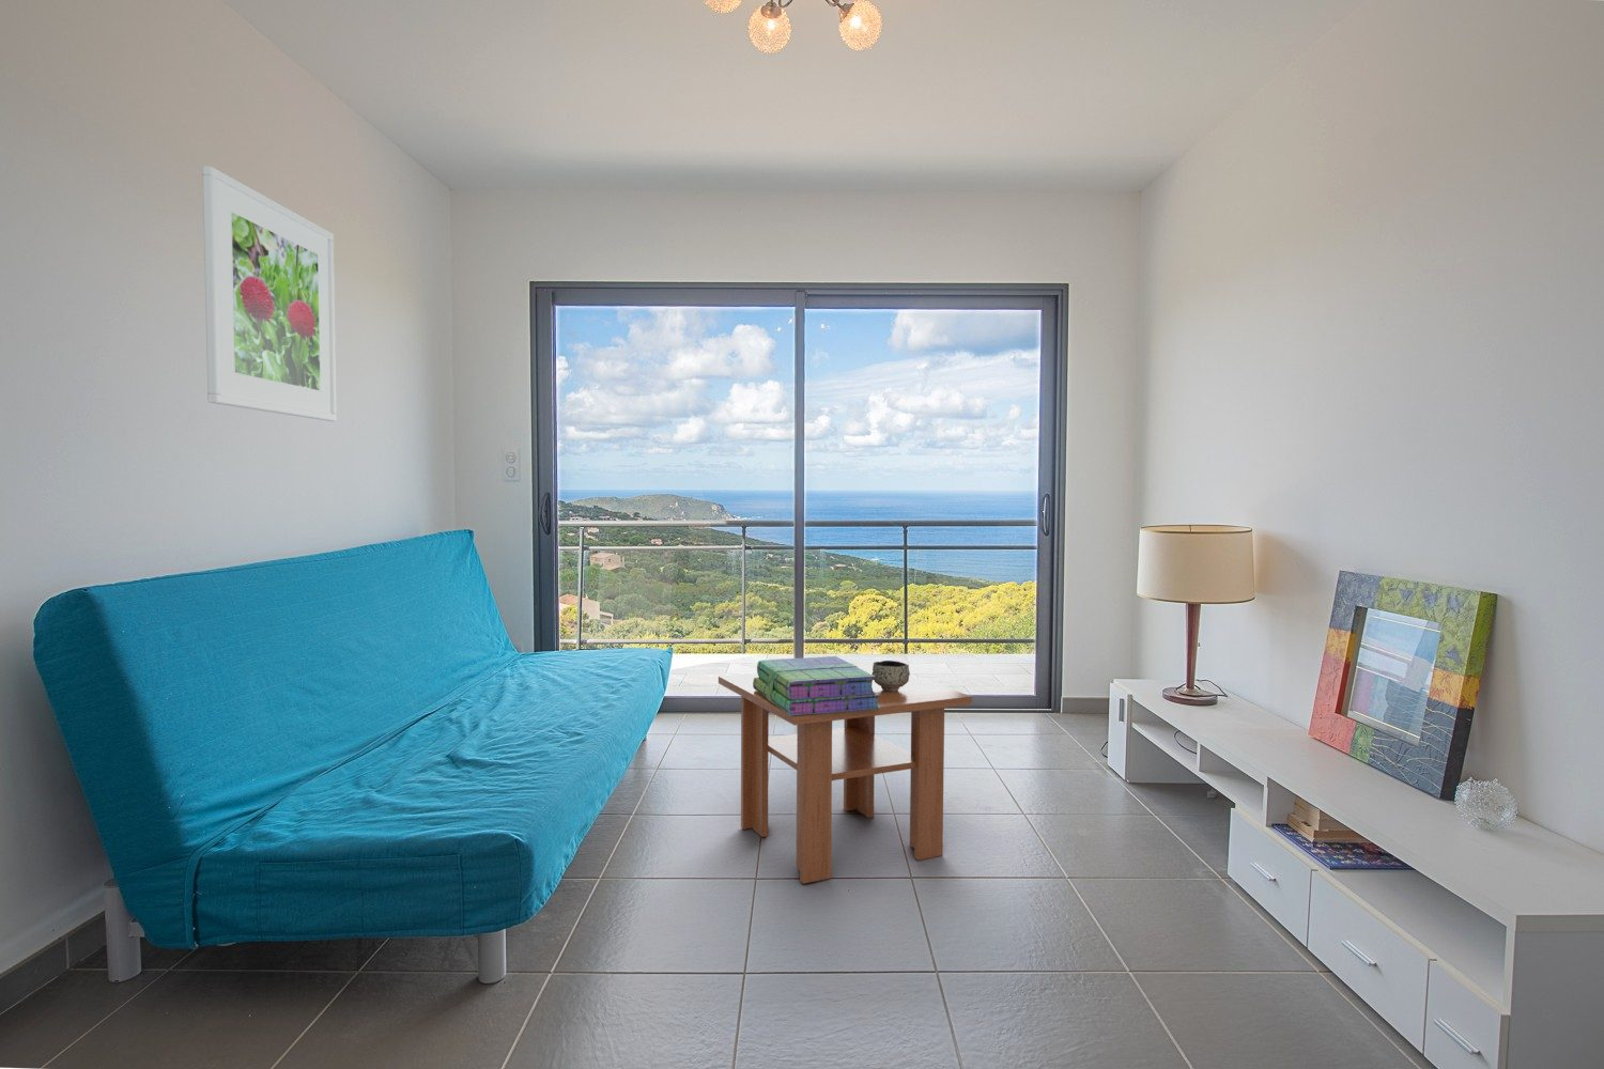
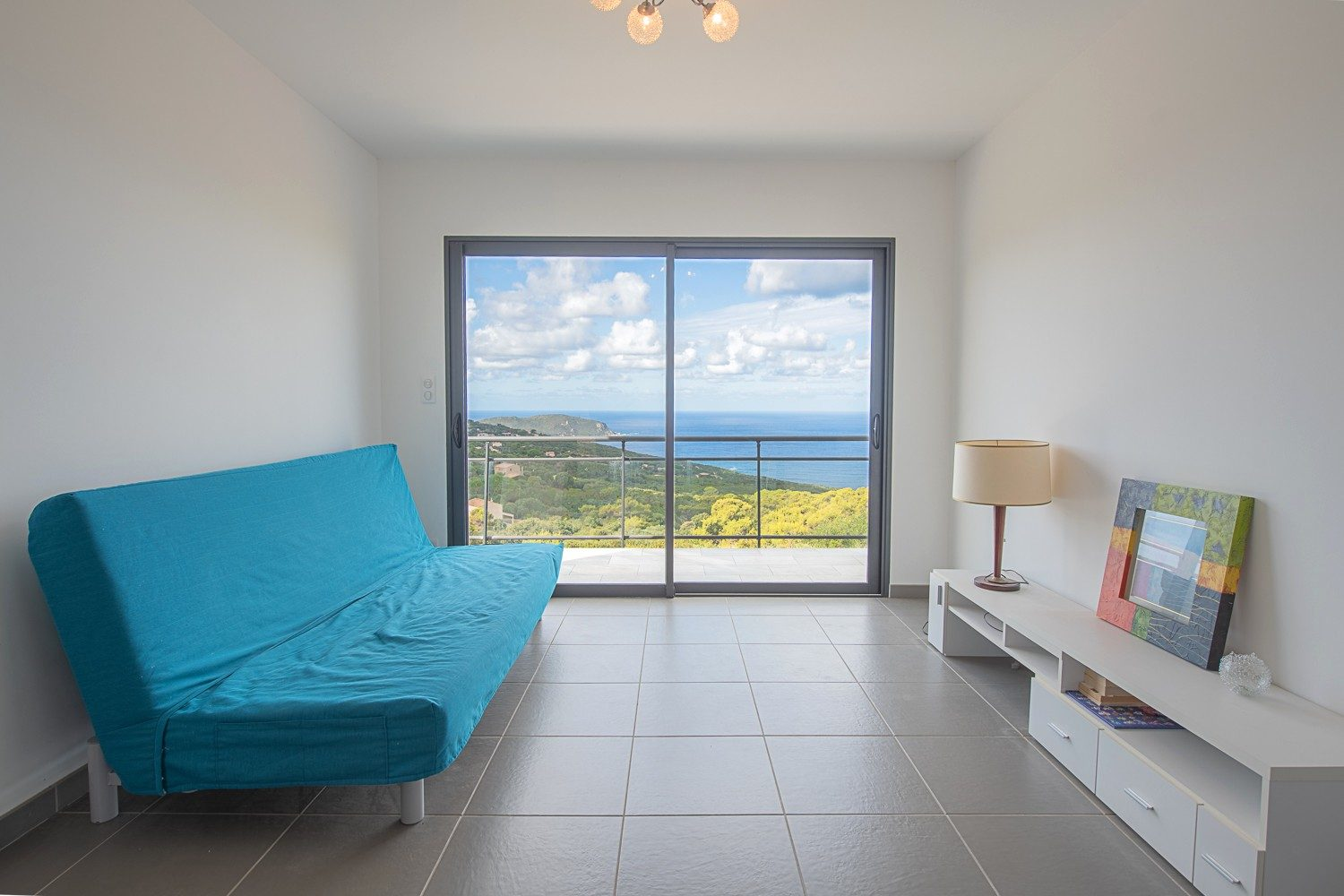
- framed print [200,165,338,422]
- coffee table [717,662,973,884]
- ceramic bowl [871,660,911,692]
- stack of books [753,655,881,716]
